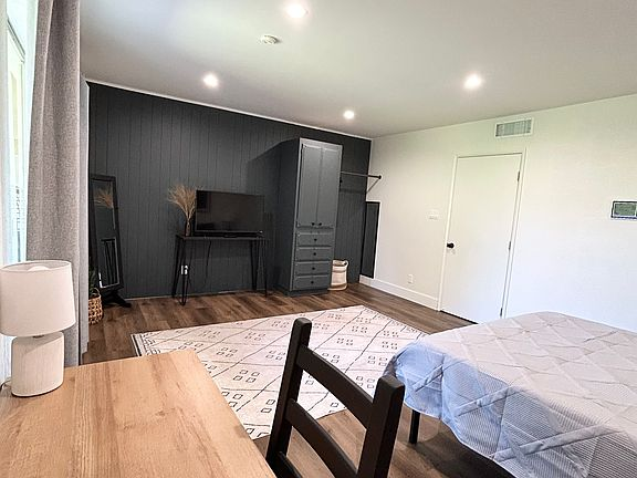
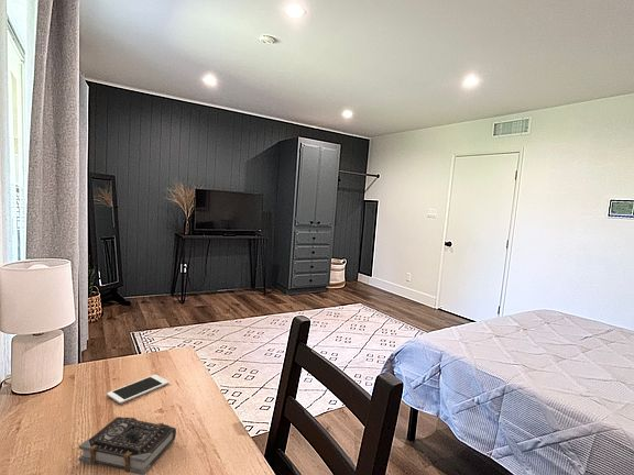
+ book [78,416,177,475]
+ cell phone [106,374,171,405]
